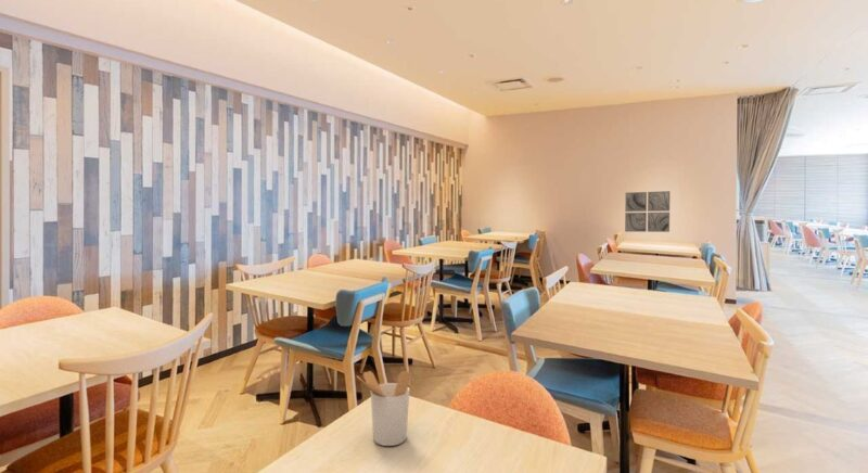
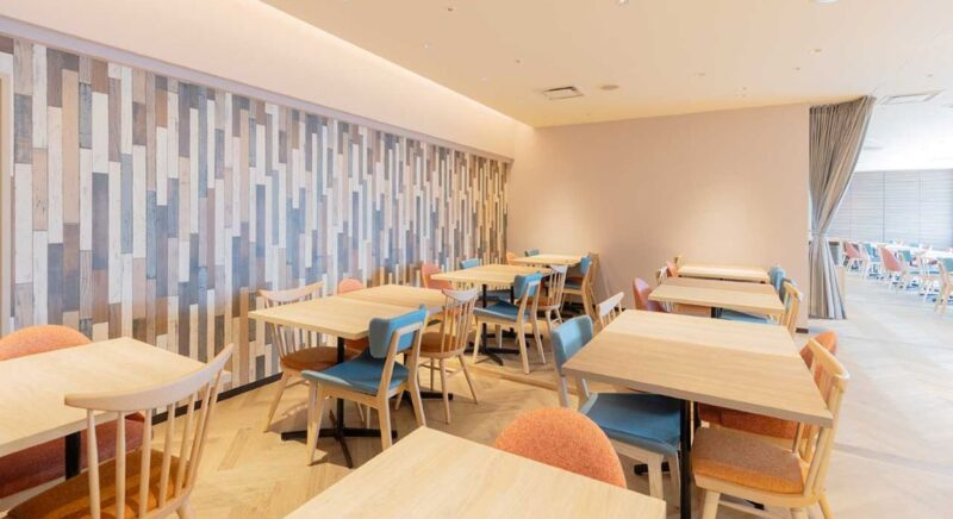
- wall art [624,190,672,233]
- utensil holder [355,370,412,447]
